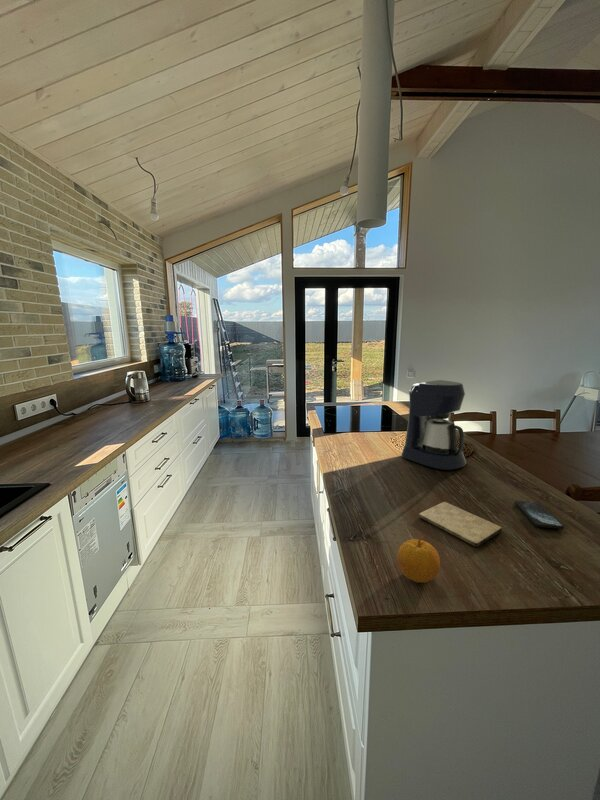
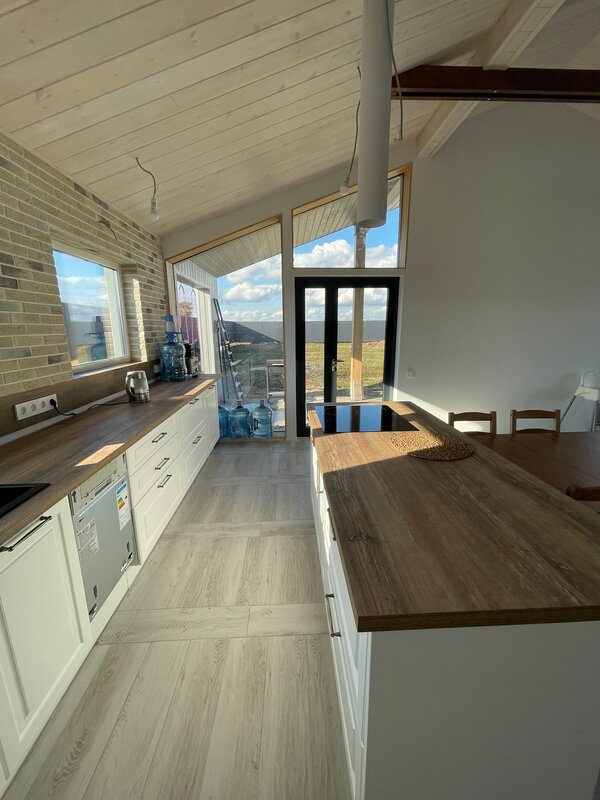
- coffee maker [401,379,467,471]
- fruit [397,535,441,584]
- cutting board [418,501,503,548]
- smartphone [514,500,565,530]
